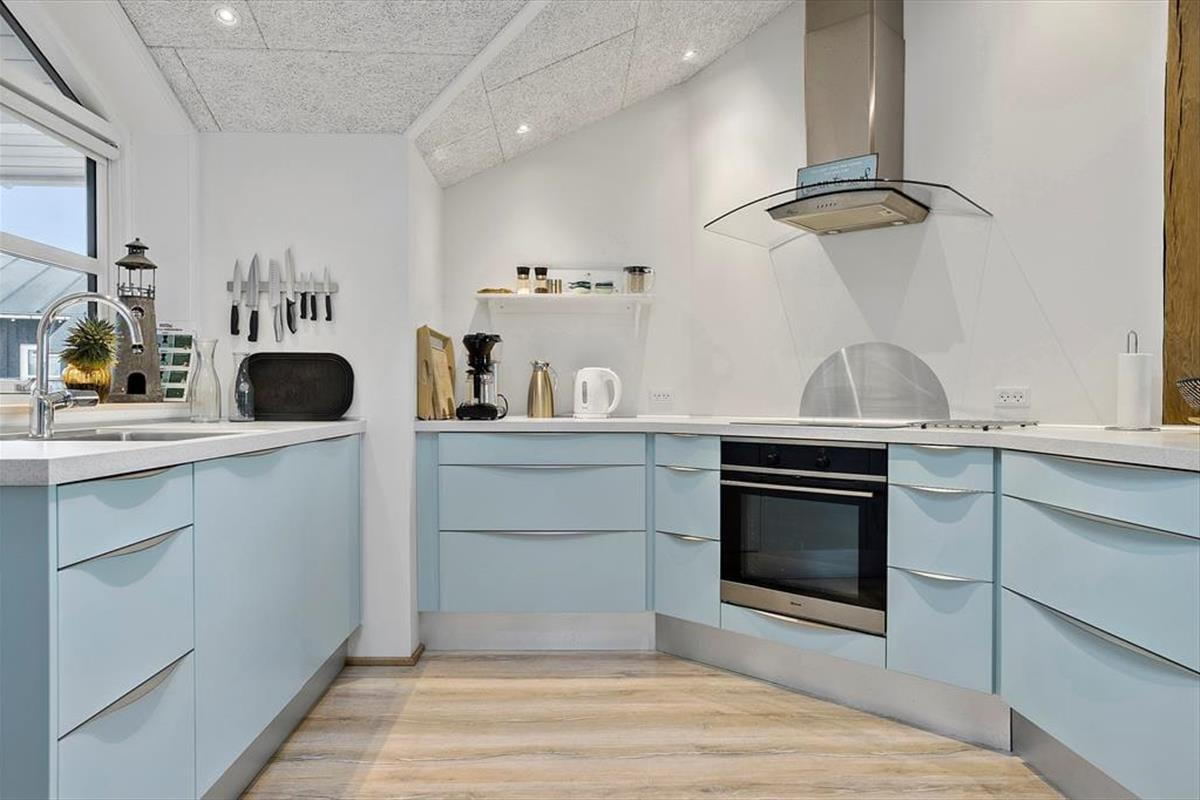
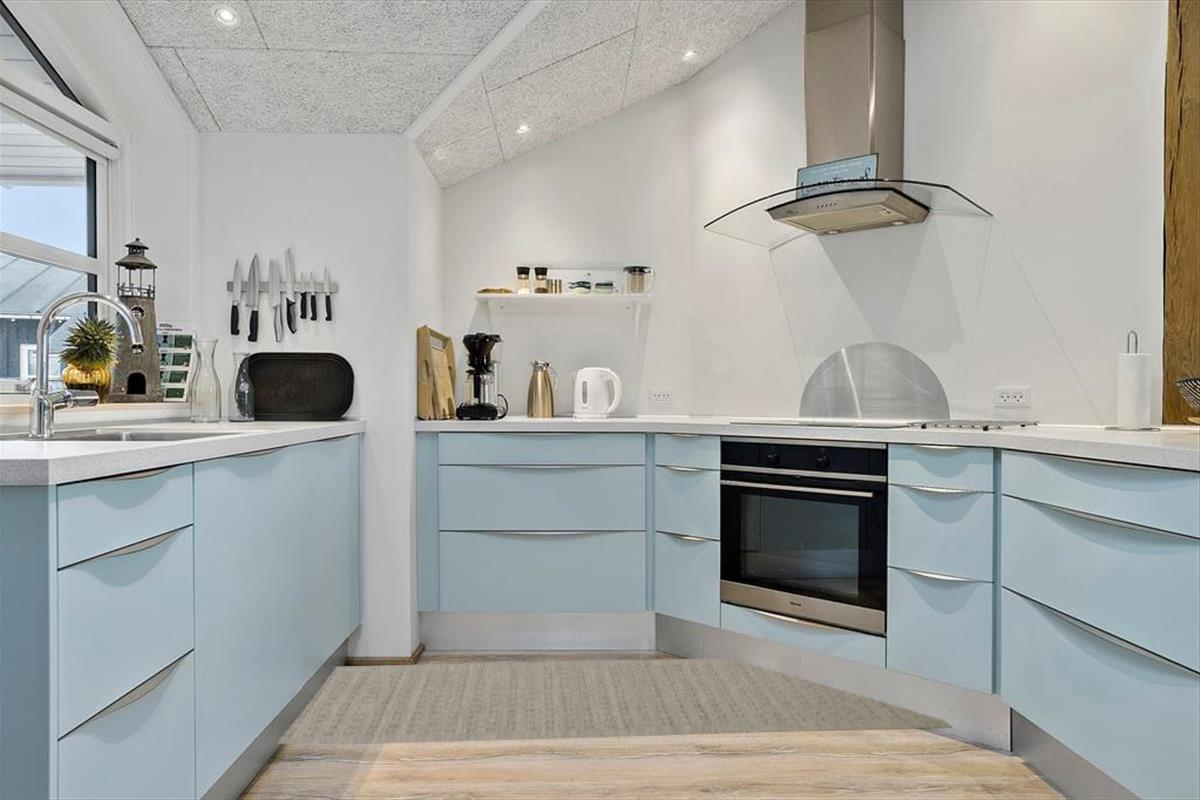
+ rug [276,657,953,745]
